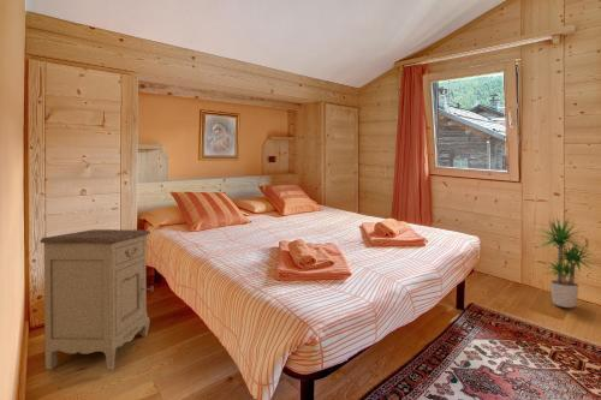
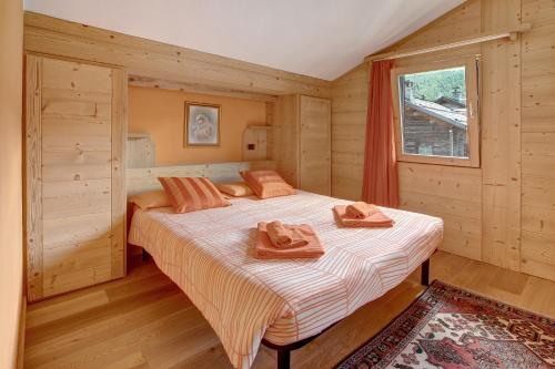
- potted plant [531,216,601,309]
- nightstand [38,228,155,371]
